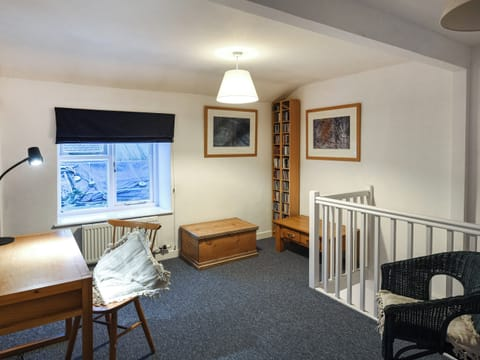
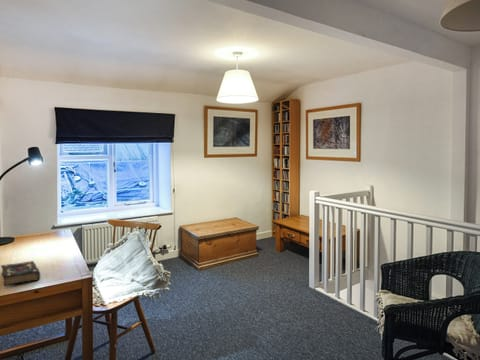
+ book [0,260,41,287]
